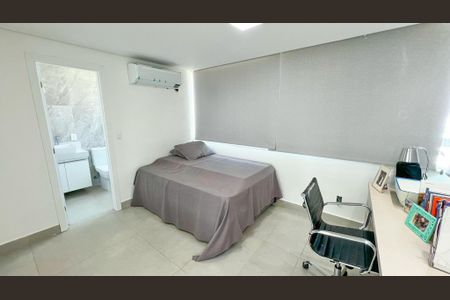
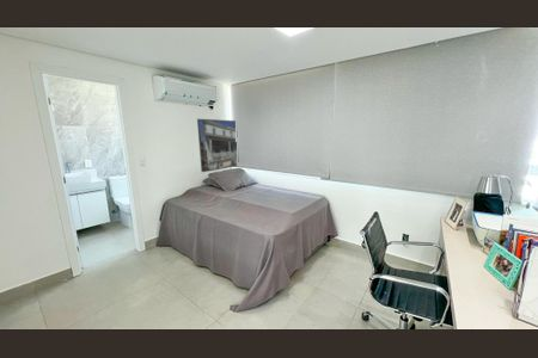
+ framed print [196,118,238,173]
